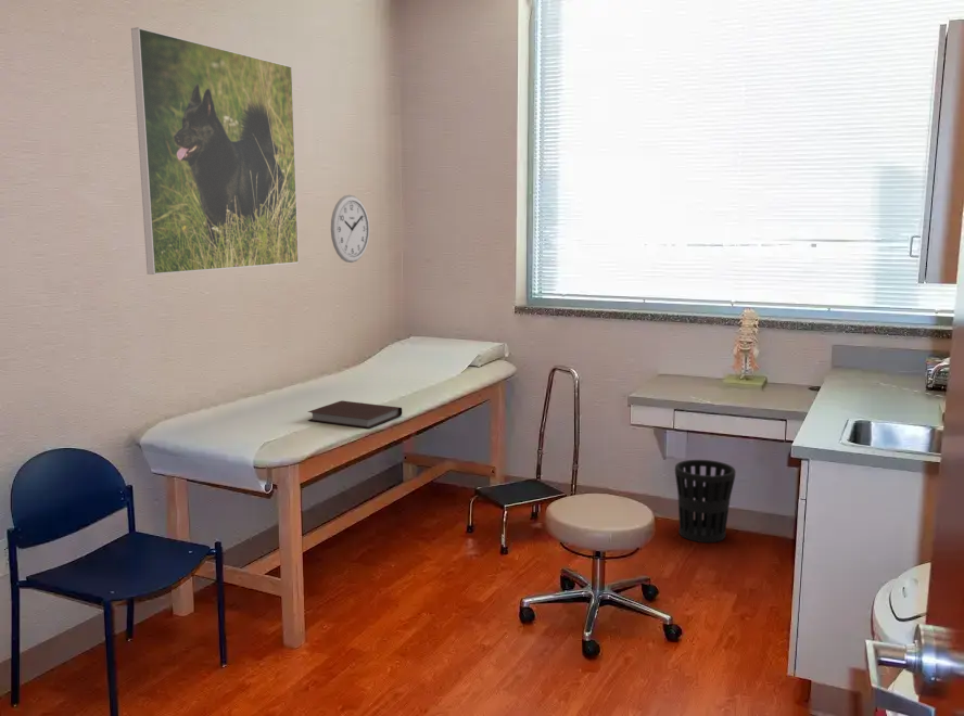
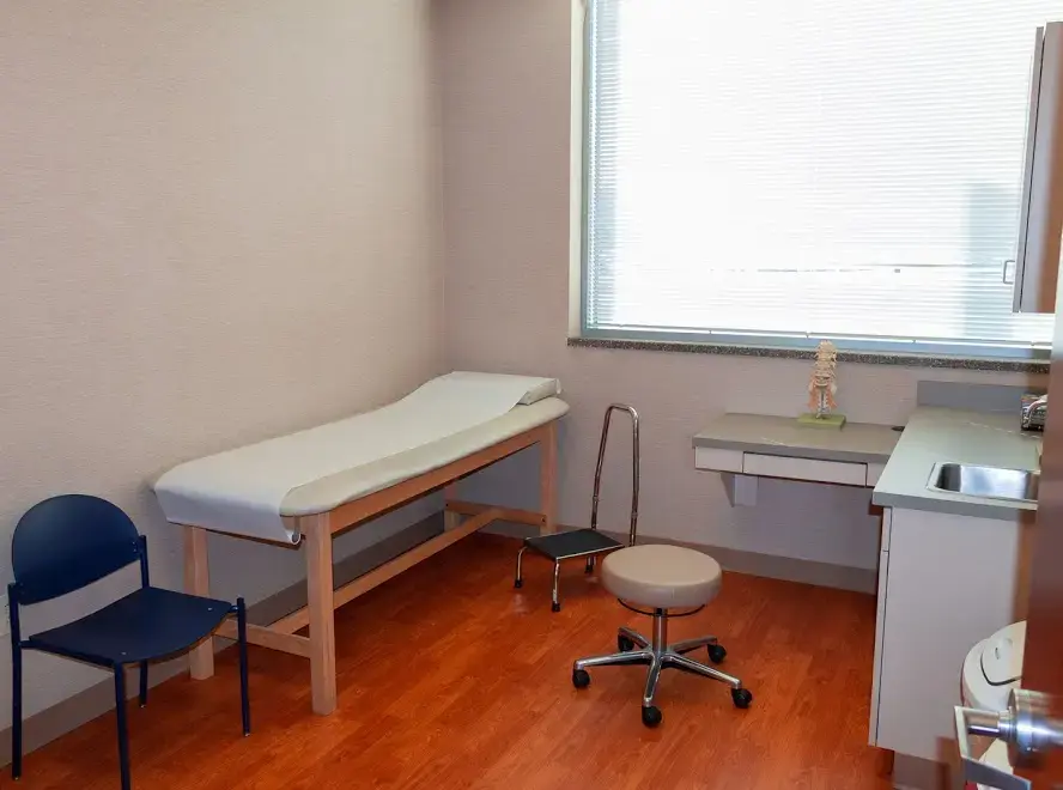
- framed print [130,26,300,276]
- wastebasket [674,459,737,544]
- notebook [306,399,403,430]
- wall clock [330,194,370,264]
